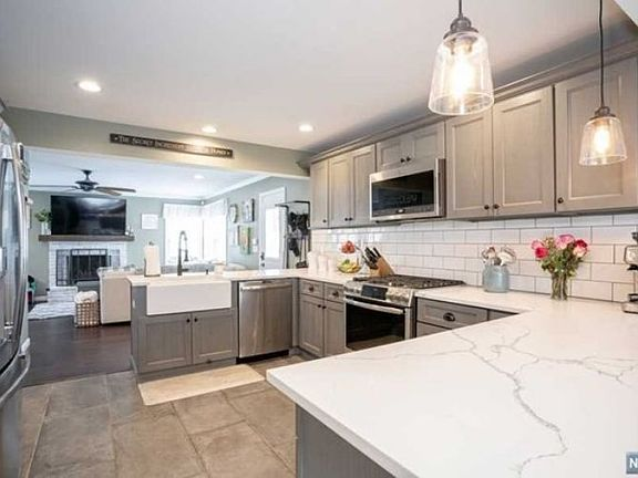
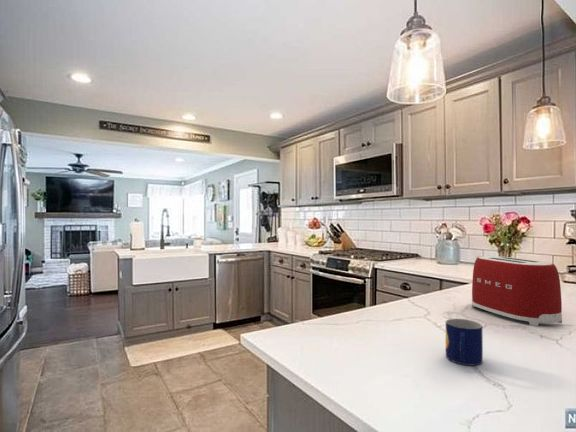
+ mug [445,318,484,366]
+ toaster [471,254,563,327]
